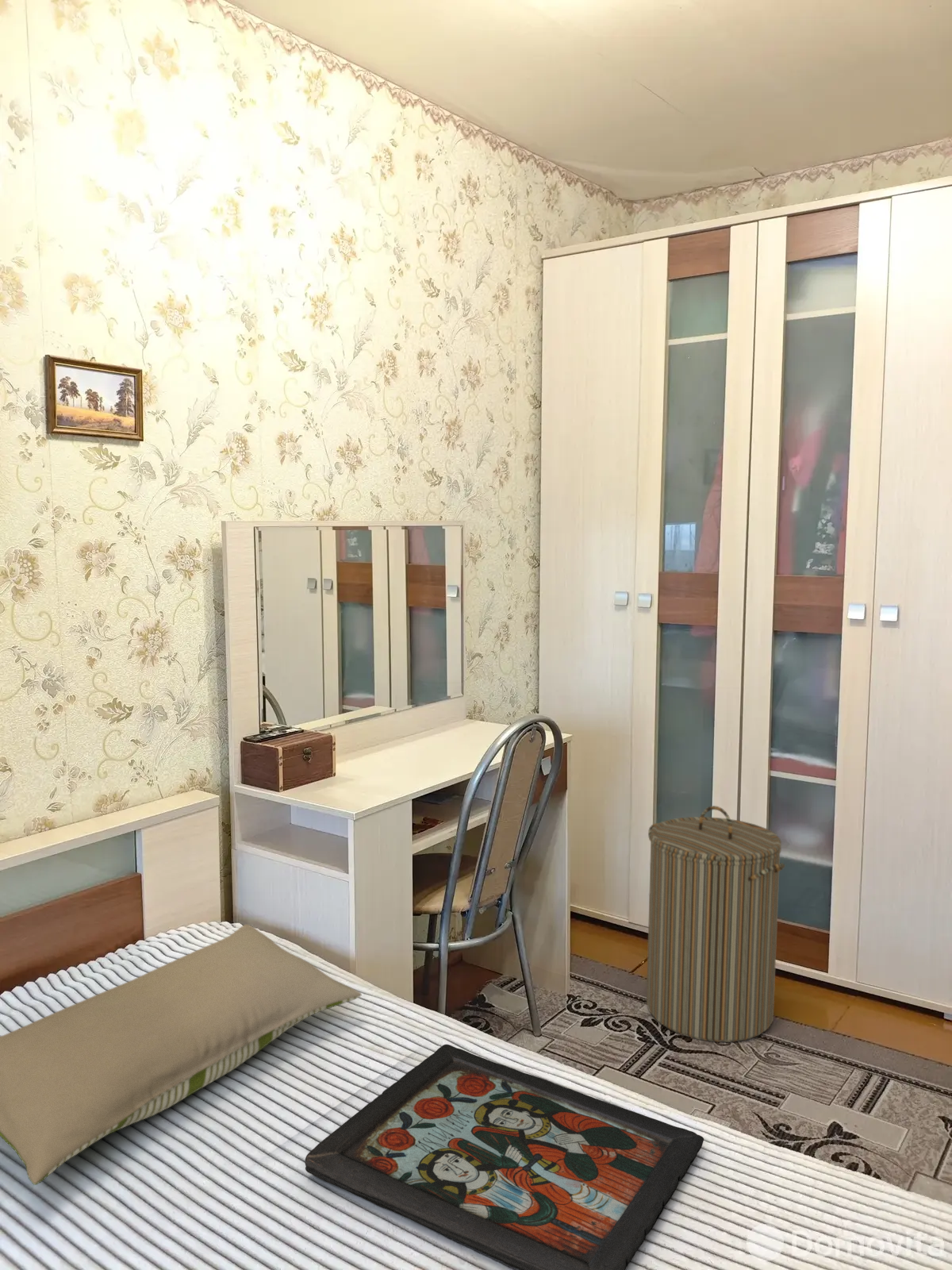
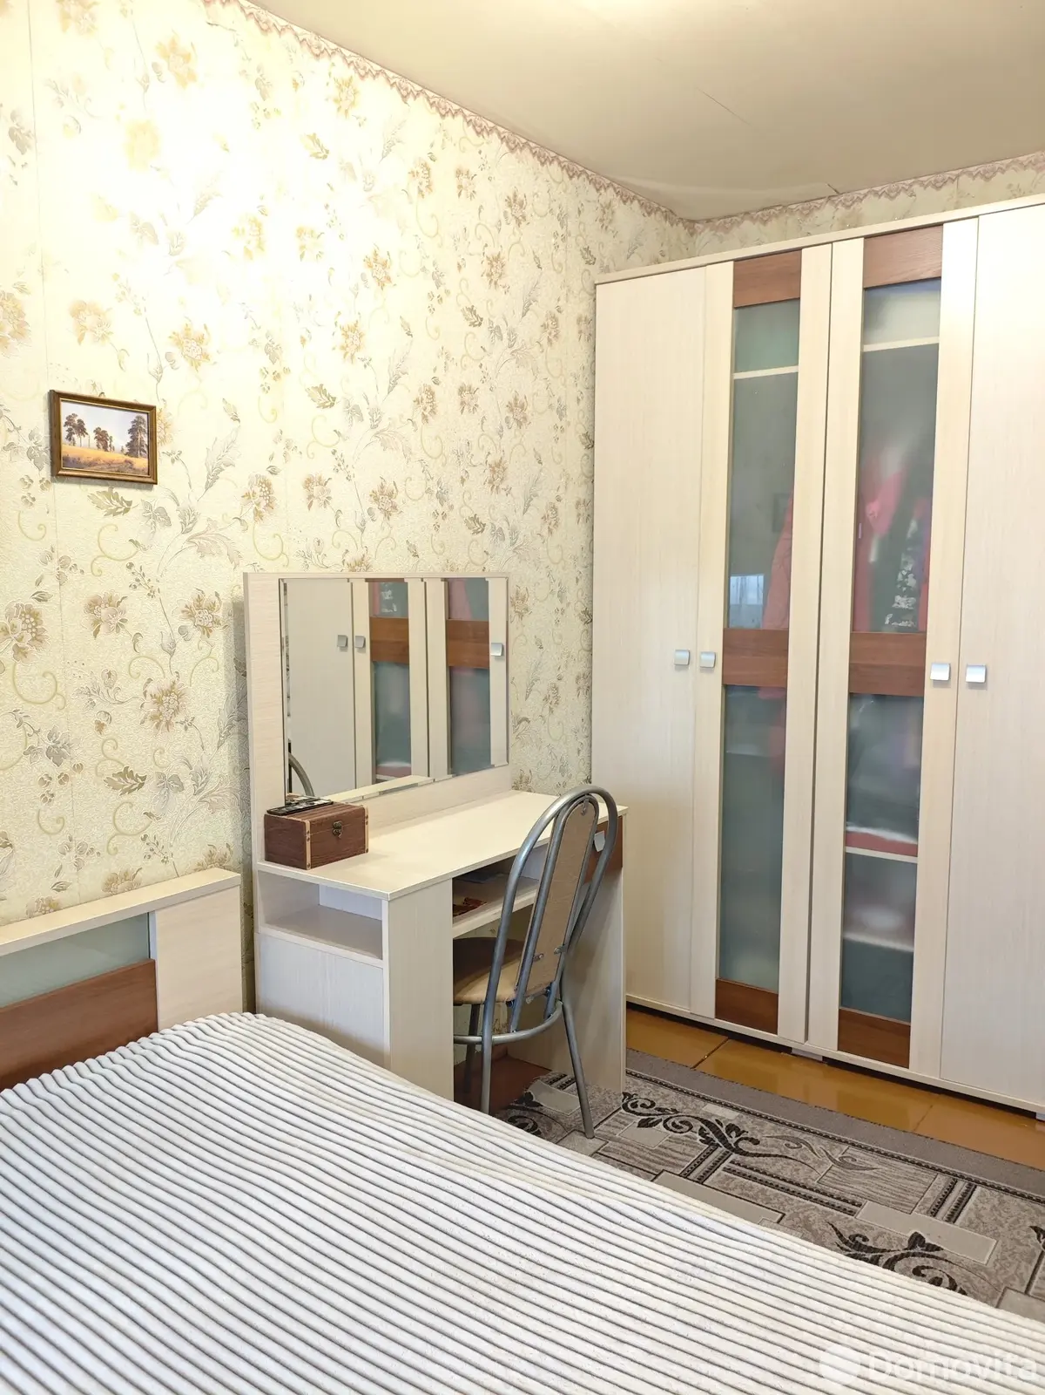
- pillow [0,924,363,1186]
- tray [304,1044,704,1270]
- laundry hamper [646,805,785,1043]
